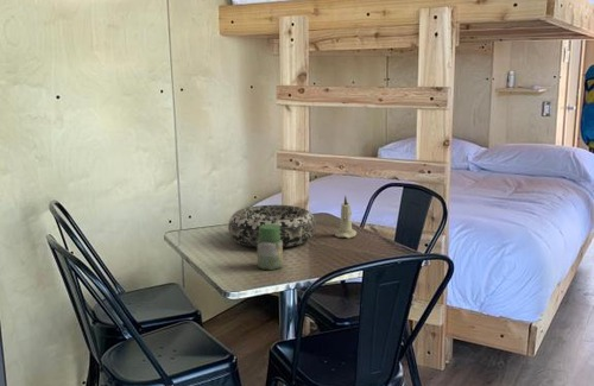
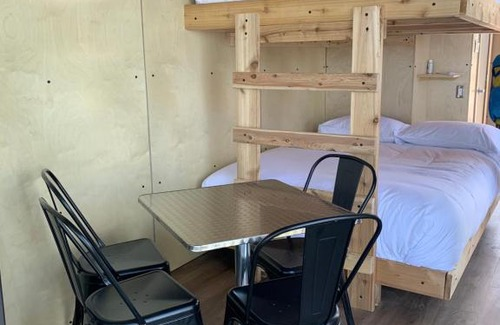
- candle [334,195,358,239]
- jar [257,224,284,271]
- decorative bowl [227,204,317,248]
